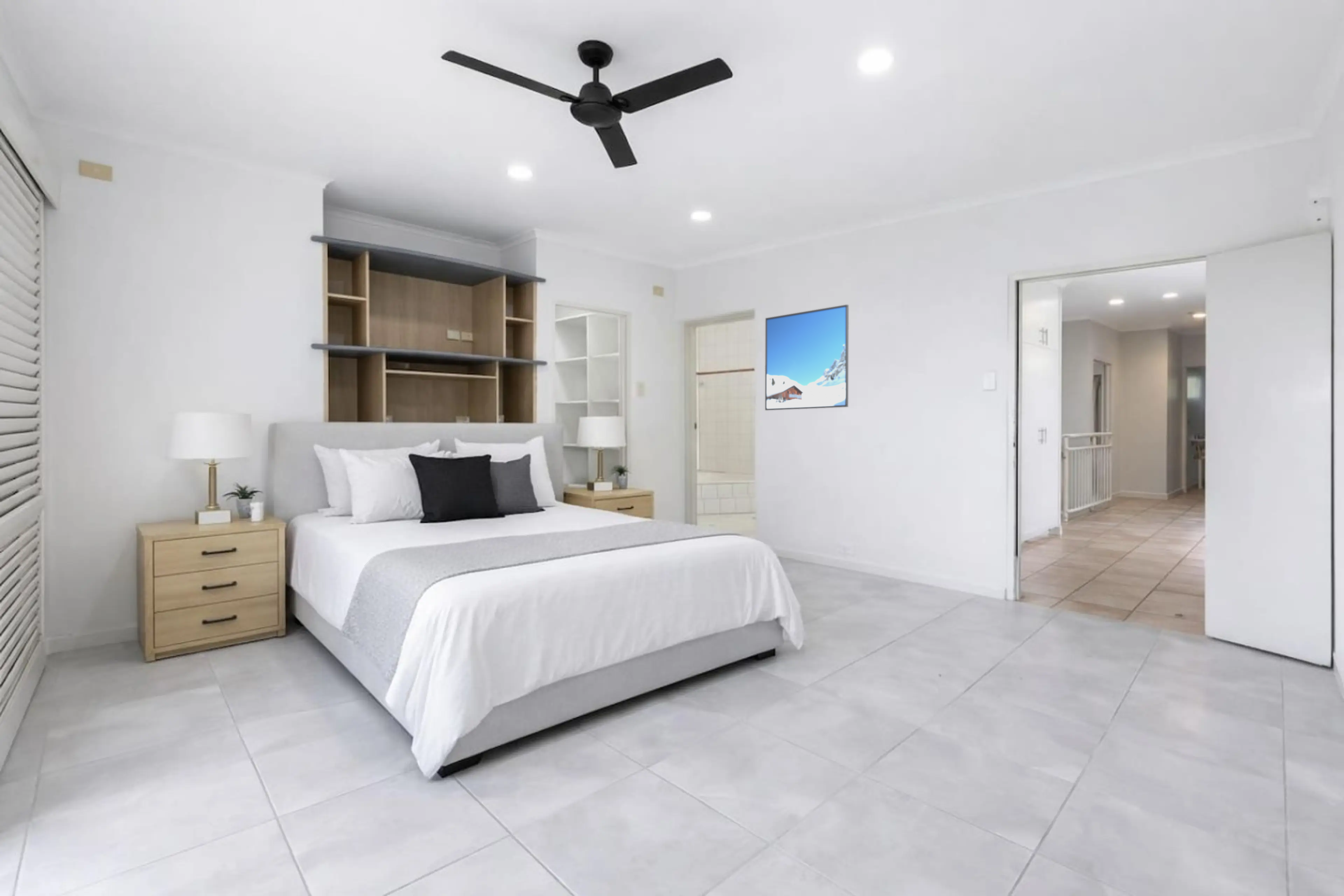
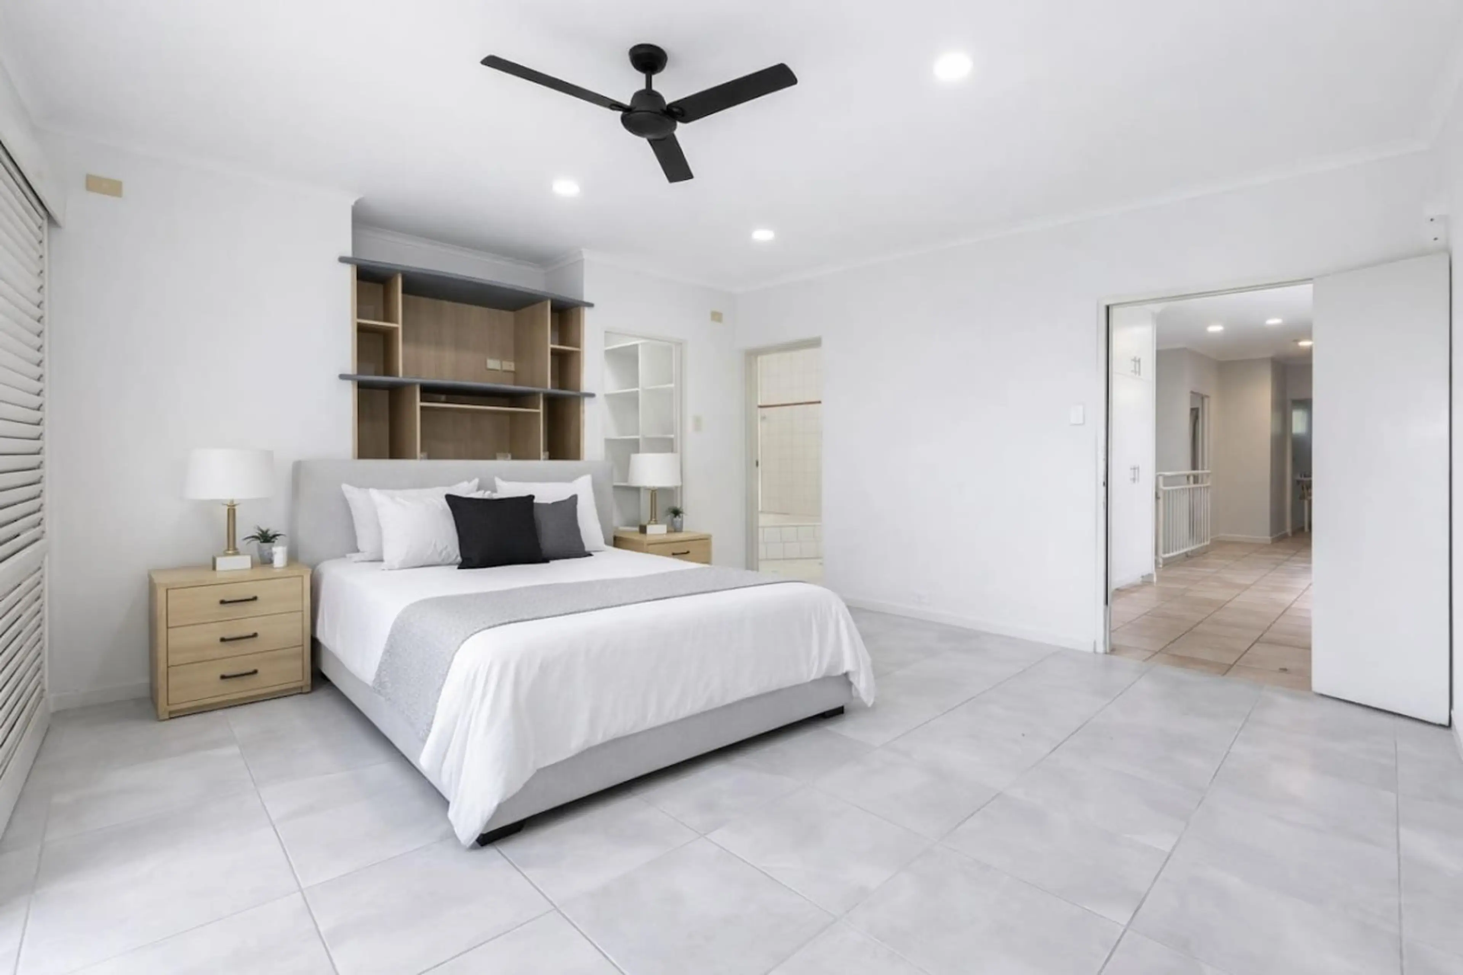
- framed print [765,304,849,411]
